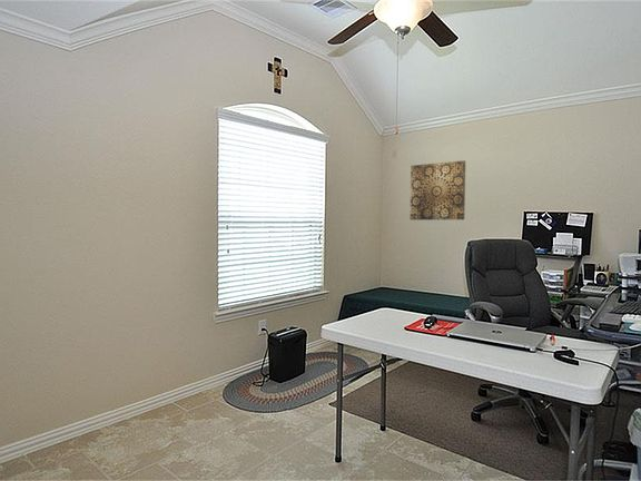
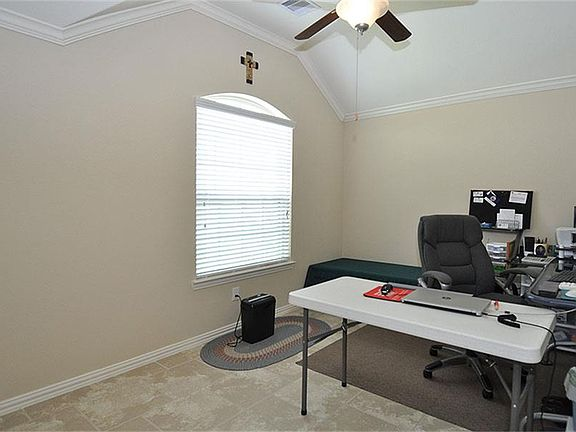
- wall art [408,159,466,220]
